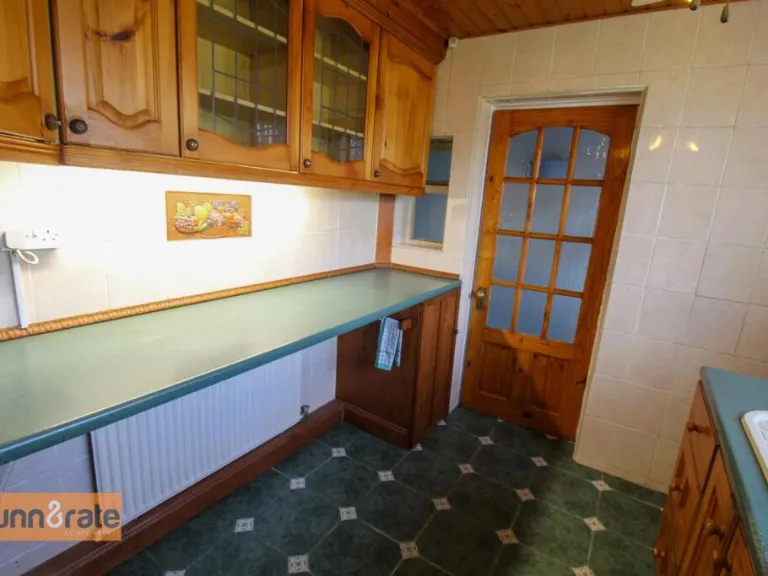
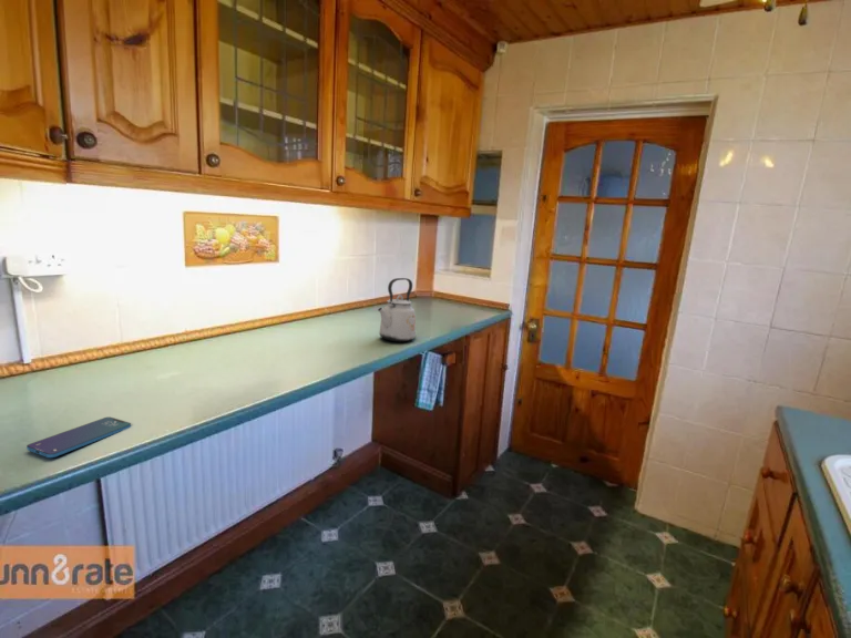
+ kettle [377,277,417,342]
+ smartphone [25,416,132,459]
